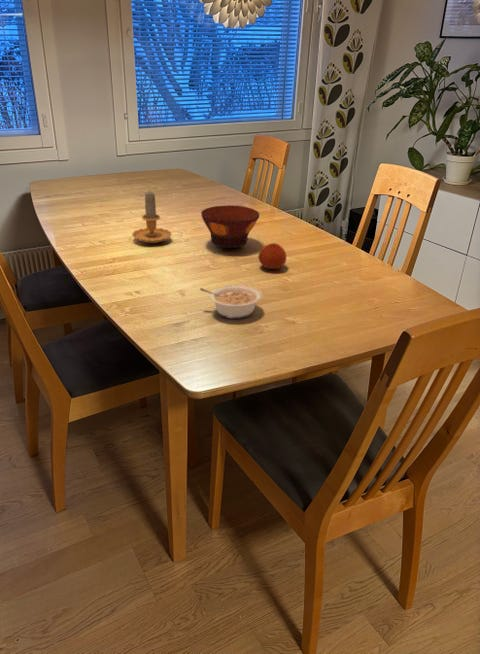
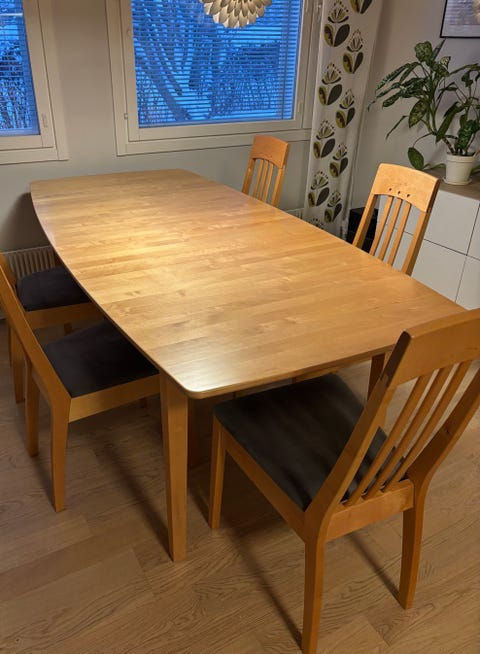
- legume [199,284,263,320]
- candle [131,191,172,244]
- fruit [257,242,287,270]
- bowl [200,204,260,249]
